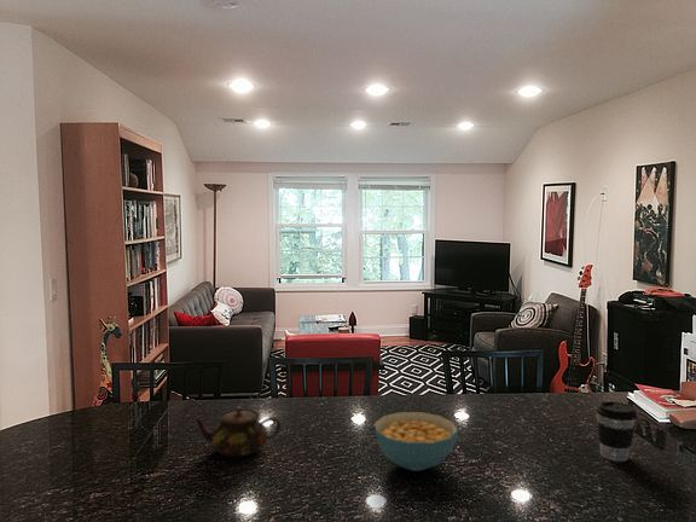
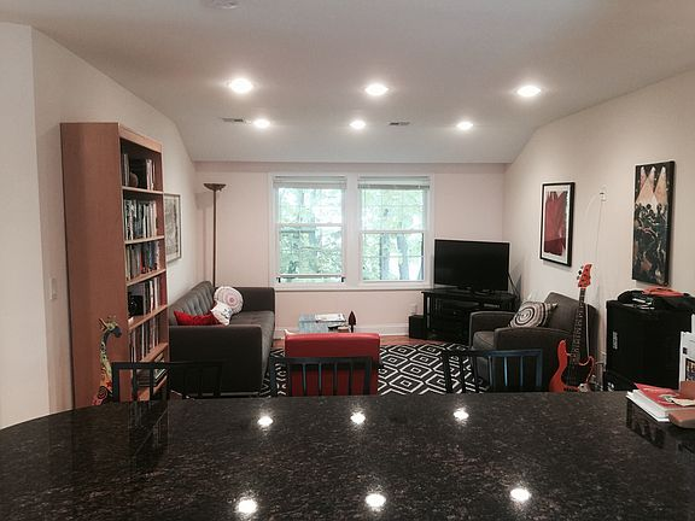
- teapot [193,405,283,458]
- cereal bowl [373,411,459,472]
- coffee cup [594,400,638,463]
